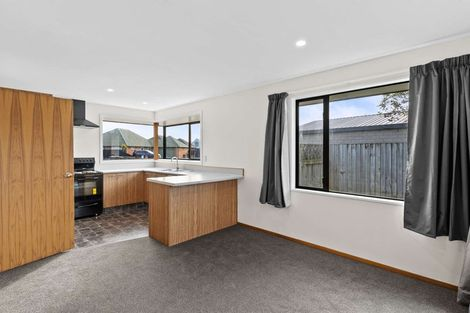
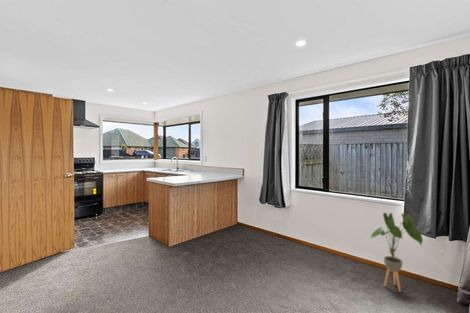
+ house plant [370,212,424,293]
